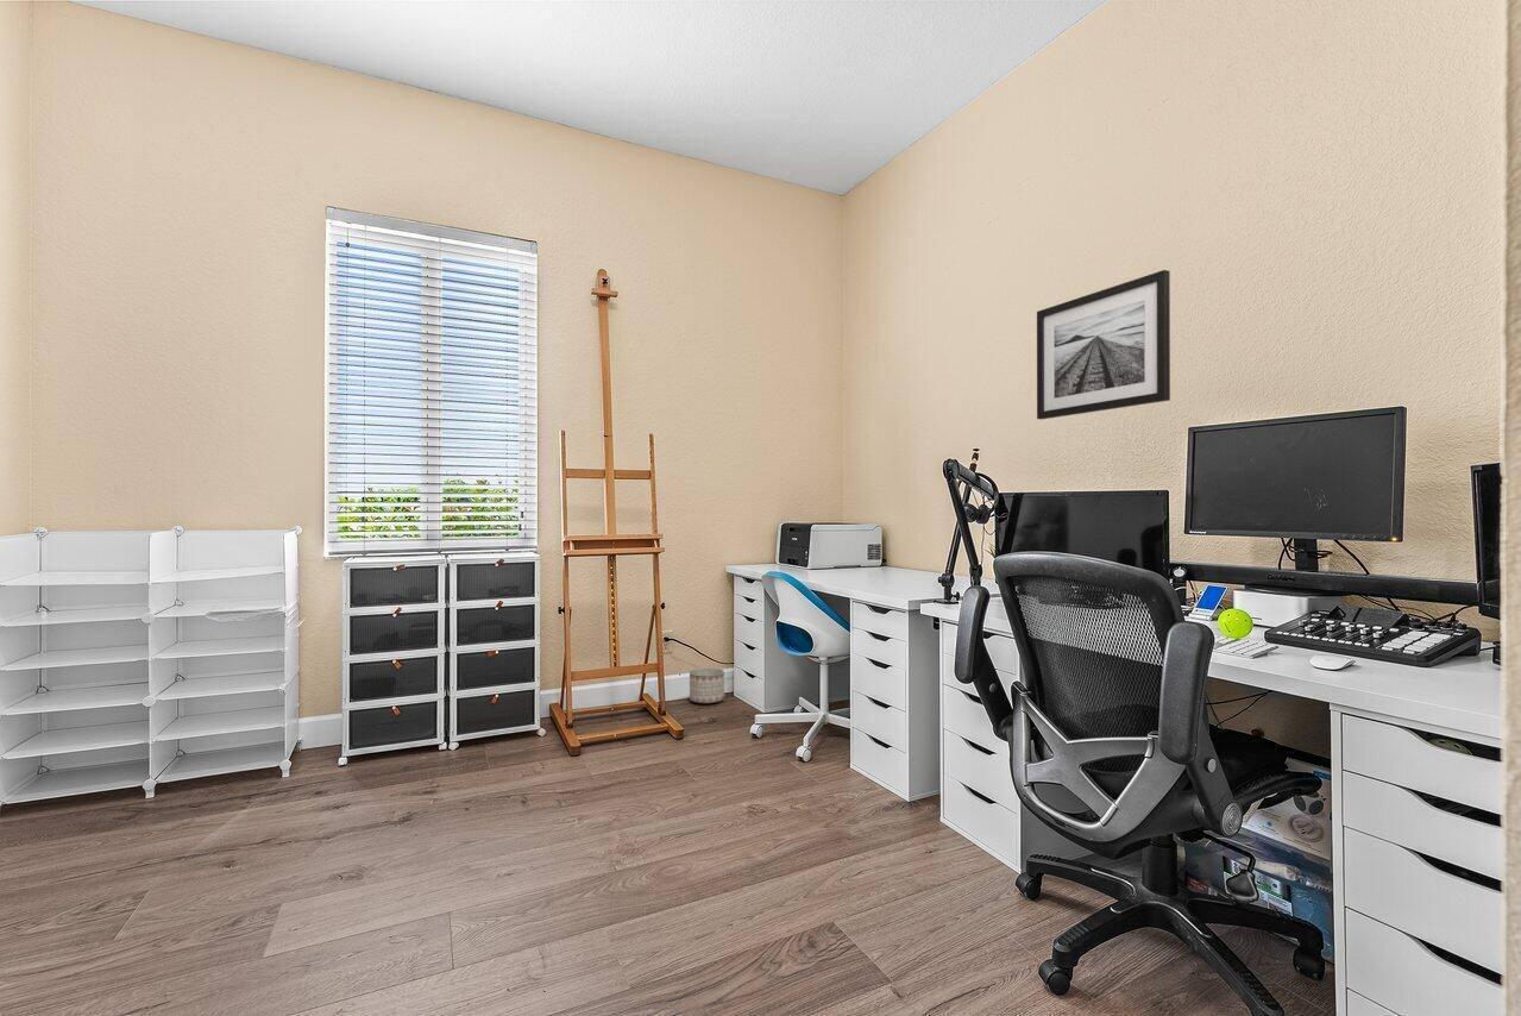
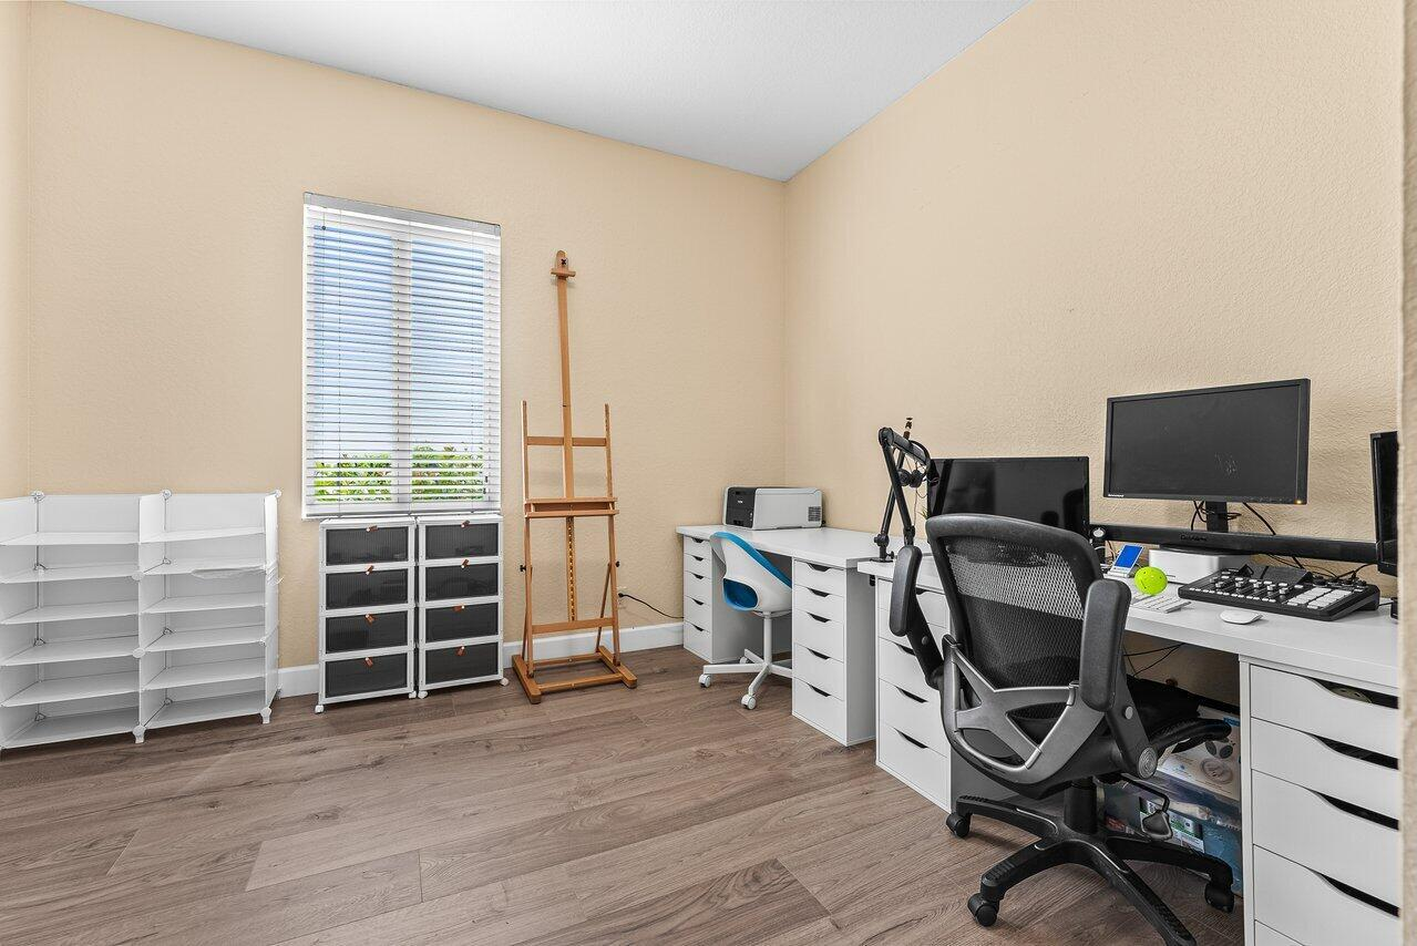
- wall art [1036,269,1171,420]
- planter [689,666,725,704]
